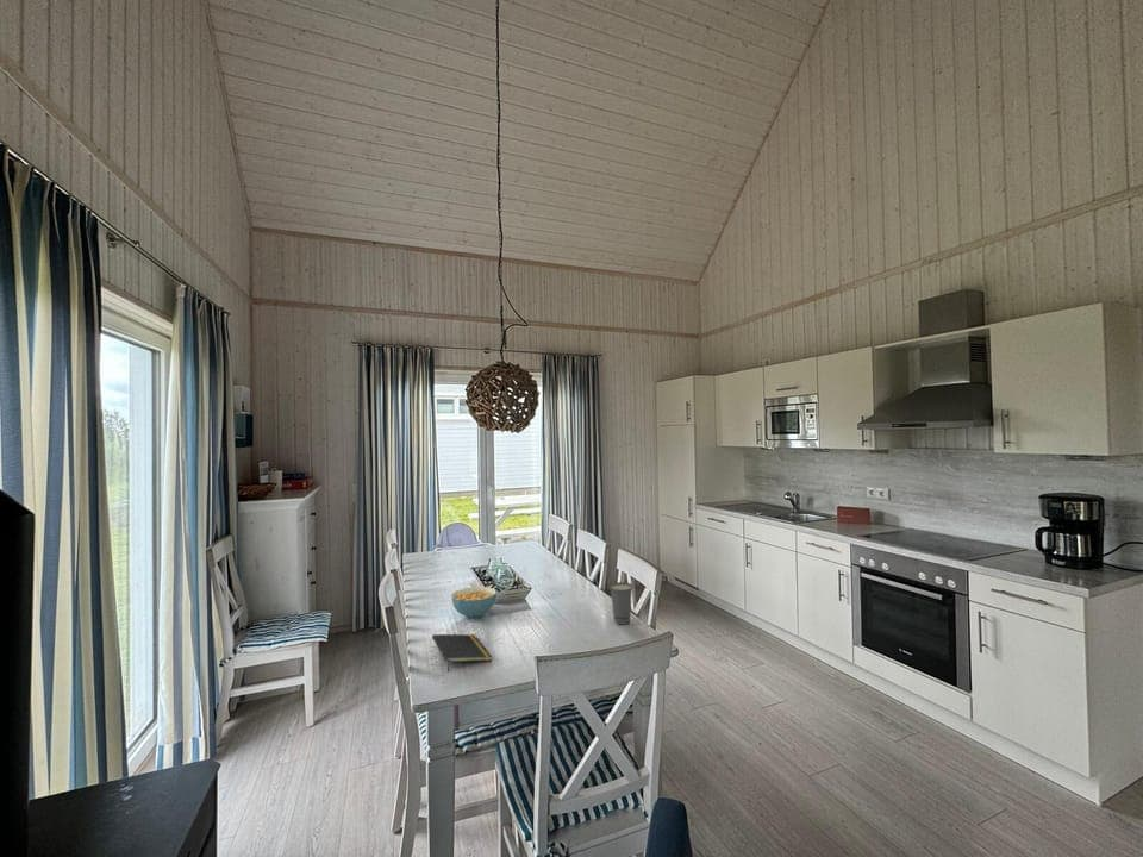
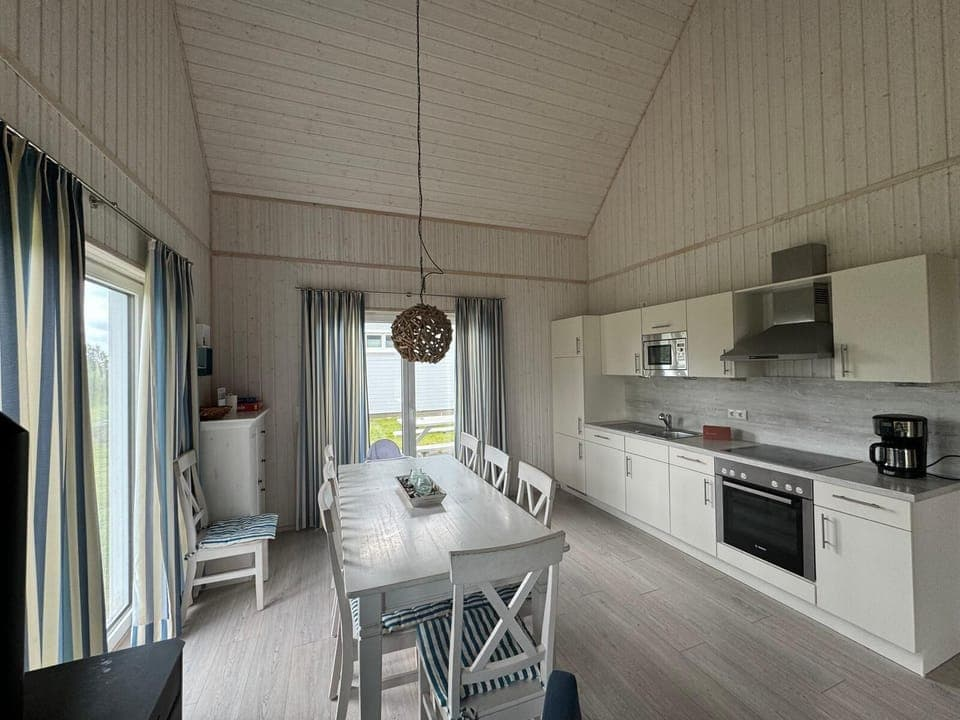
- cup [607,581,635,625]
- cereal bowl [450,586,498,619]
- notepad [431,633,493,673]
